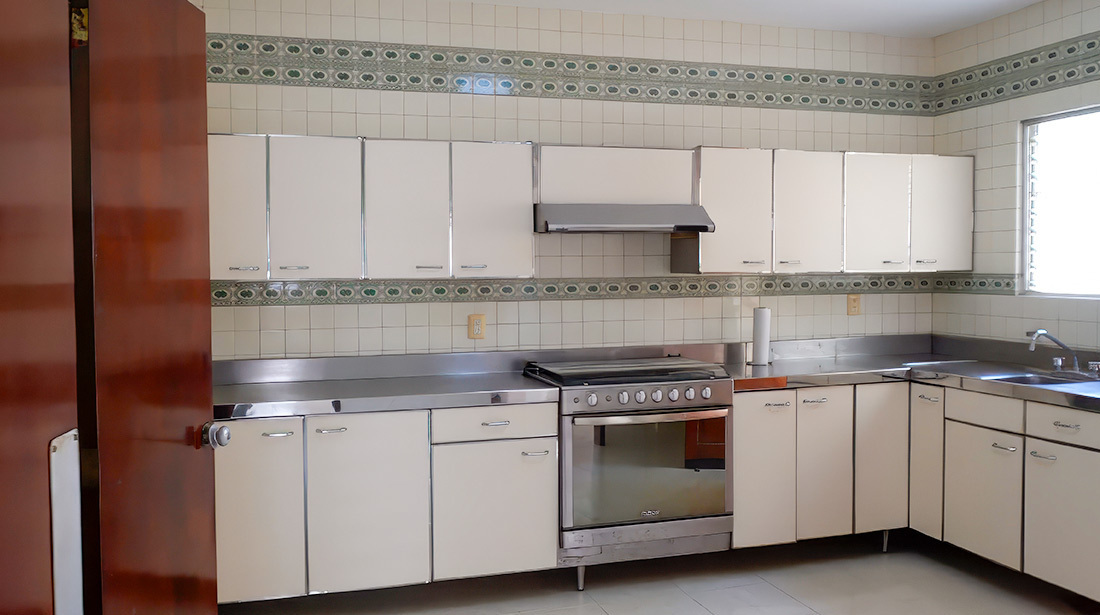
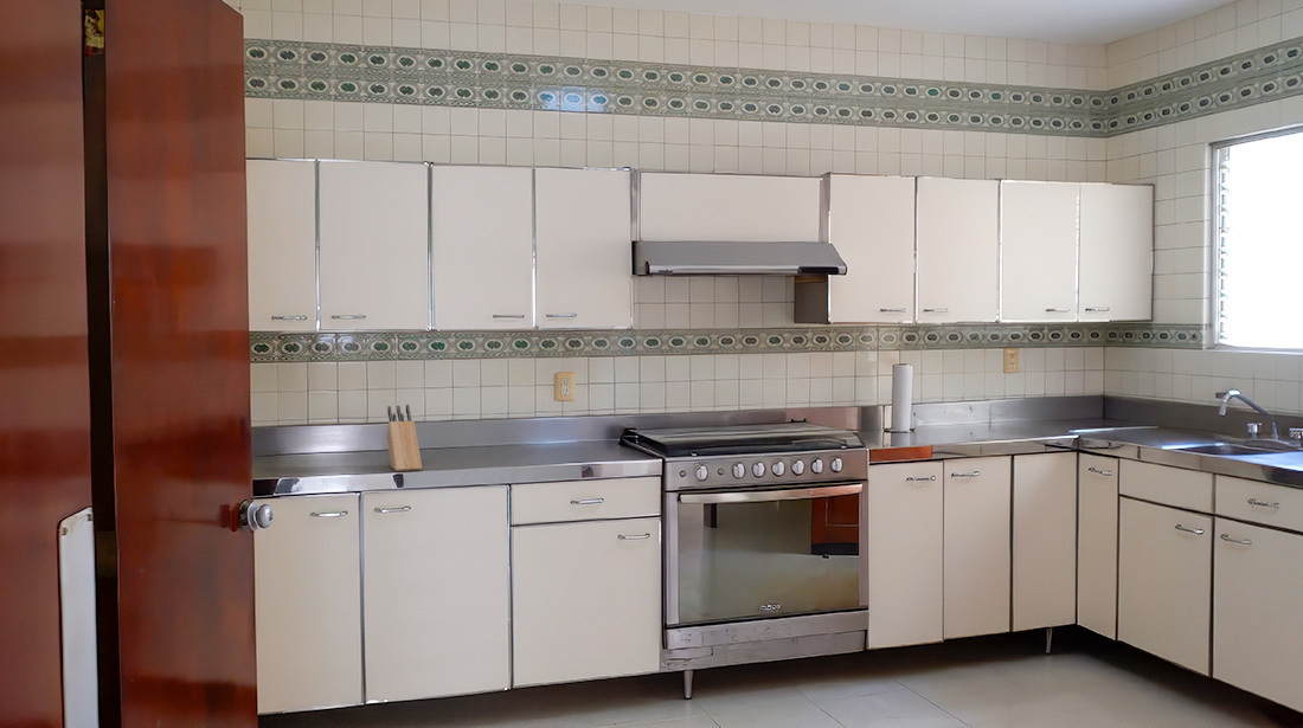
+ knife block [386,404,423,472]
